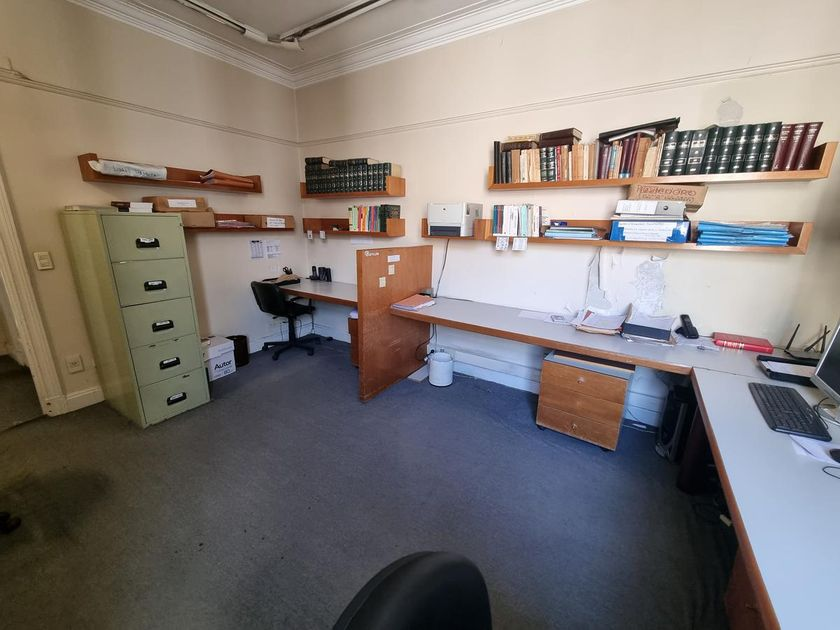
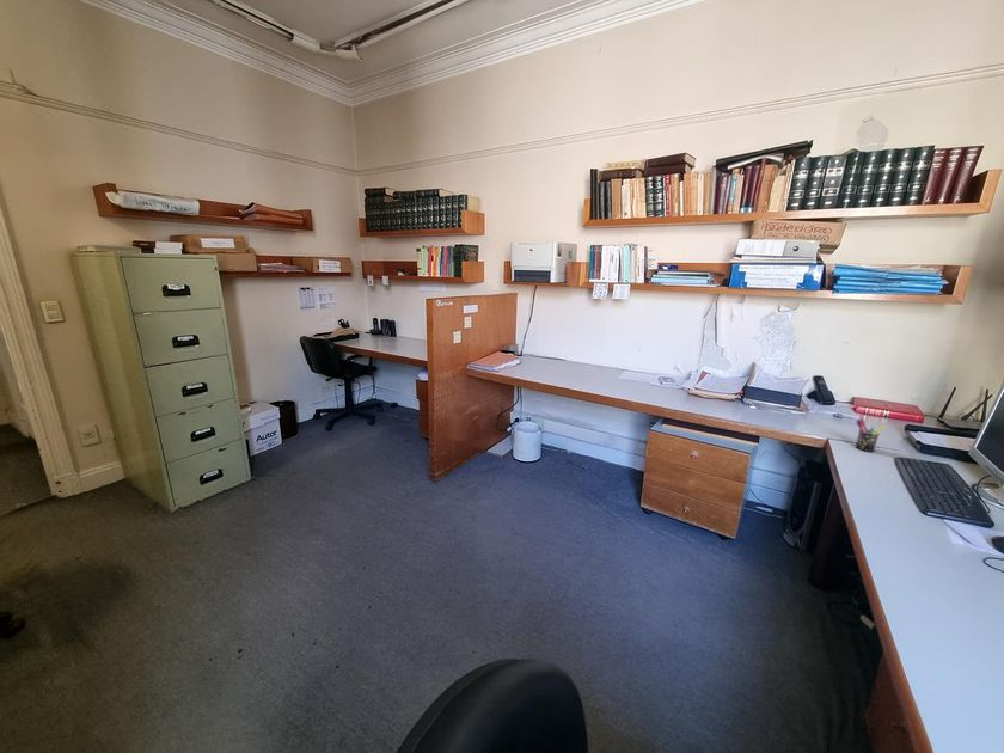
+ pen holder [853,417,887,453]
